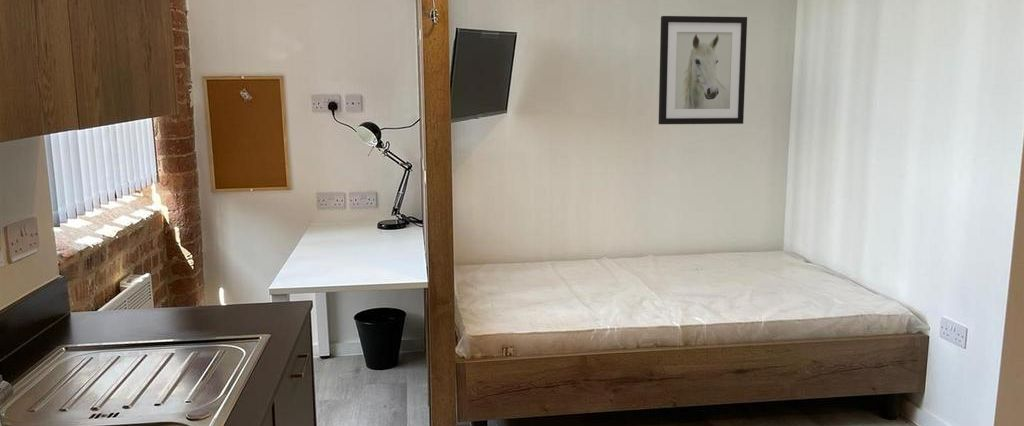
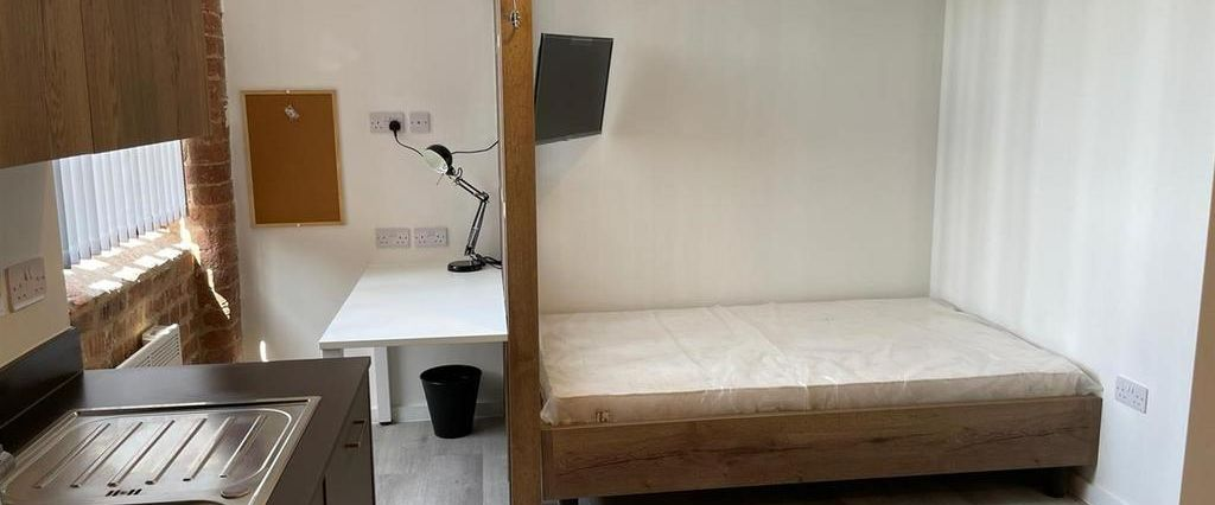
- wall art [658,15,748,125]
